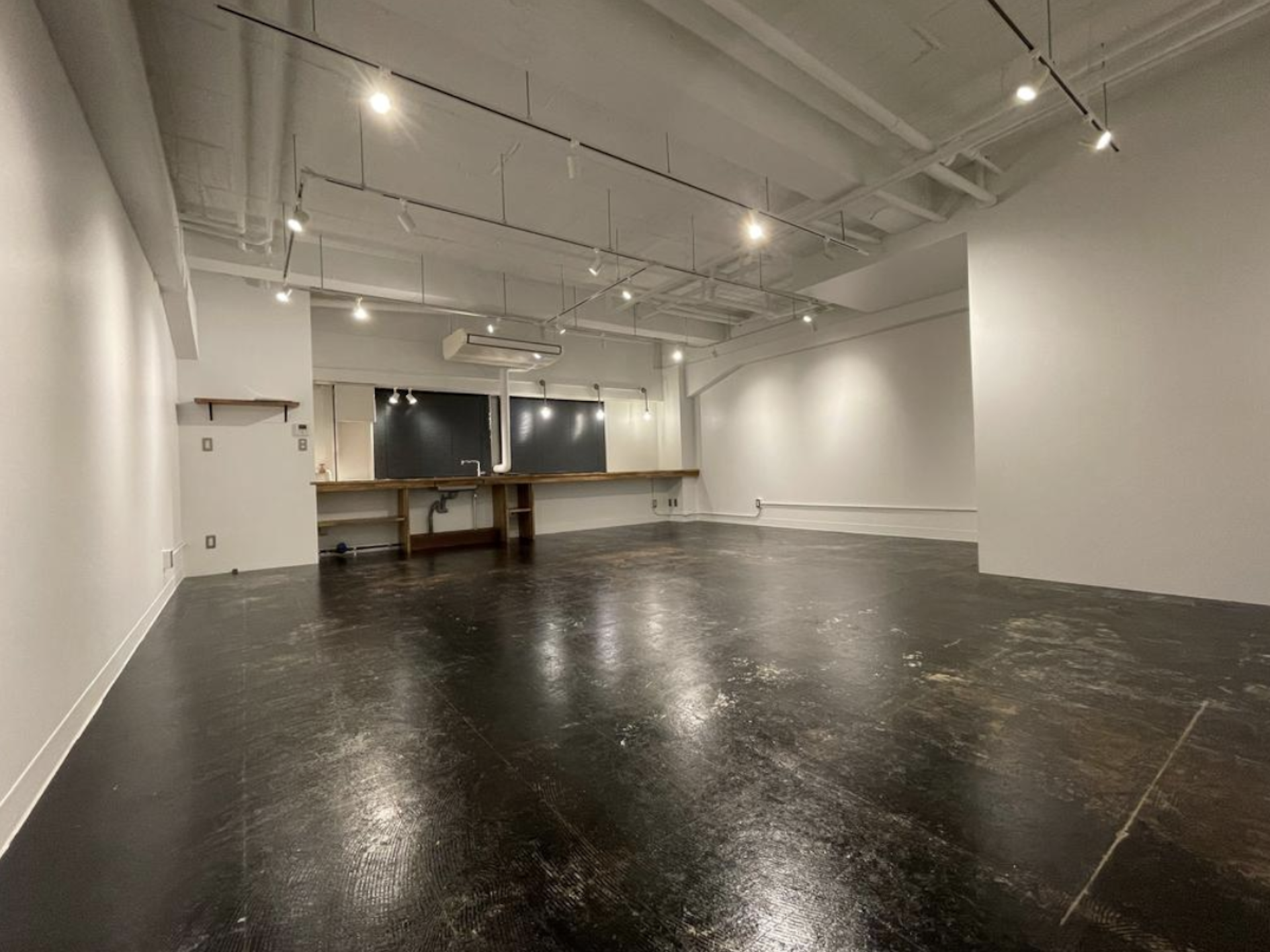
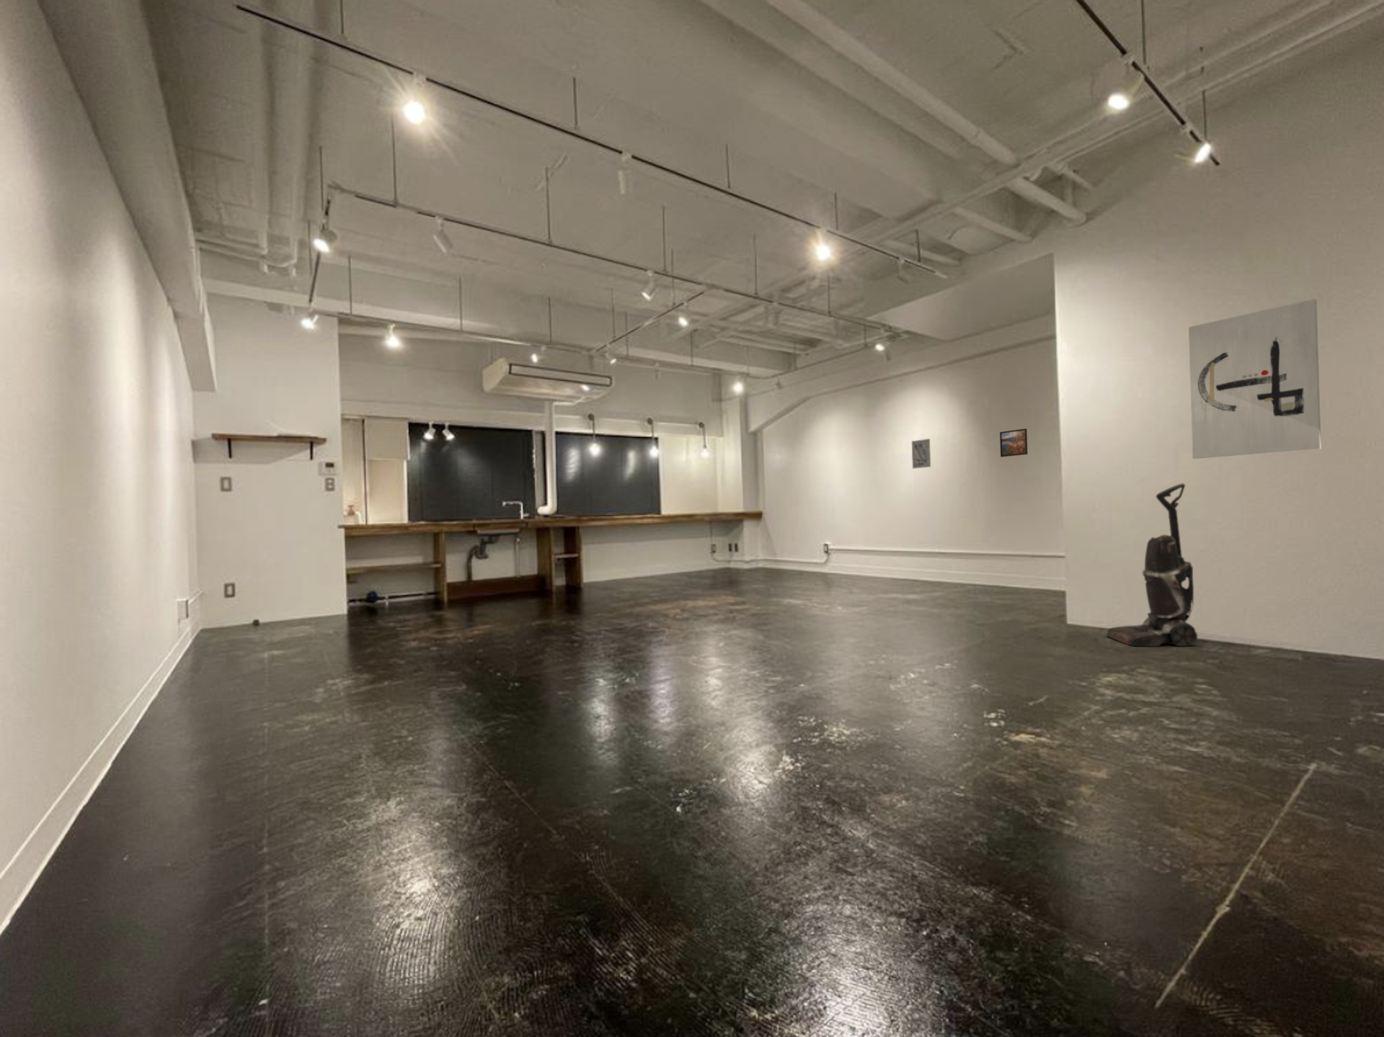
+ vacuum cleaner [1106,483,1198,647]
+ wall art [1188,298,1322,460]
+ wall art [911,438,932,469]
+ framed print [999,428,1029,457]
